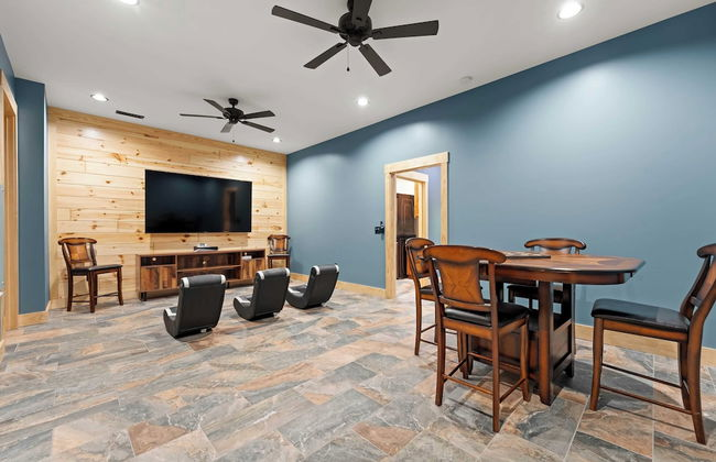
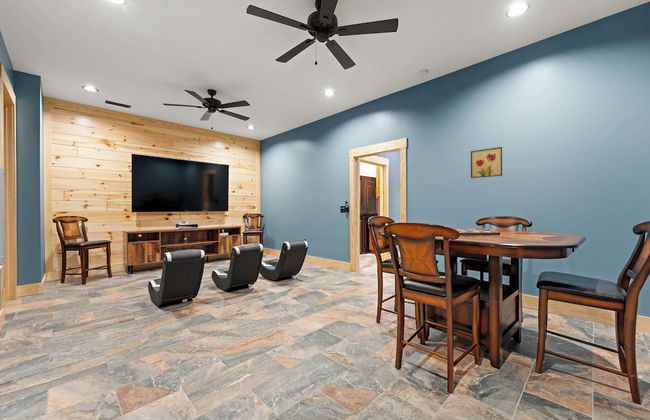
+ wall art [470,146,503,179]
